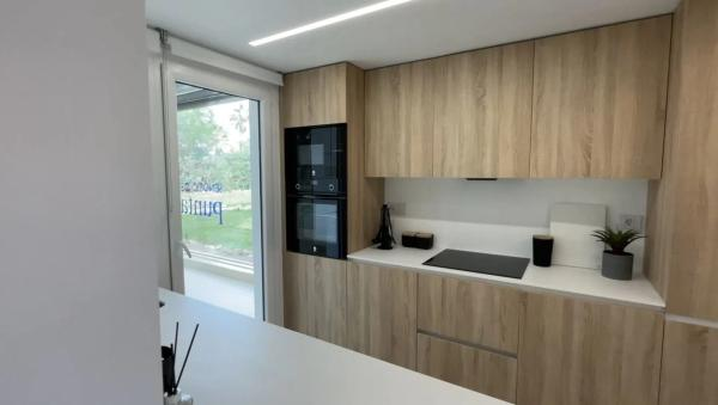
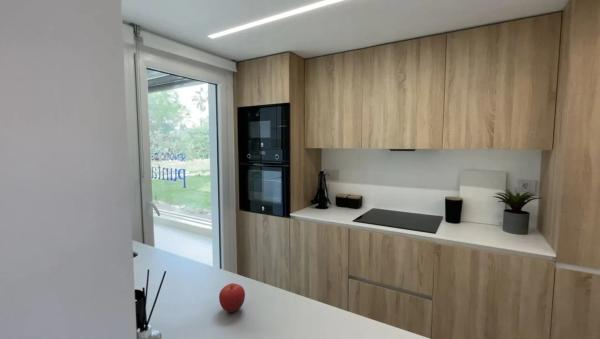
+ fruit [218,282,246,313]
